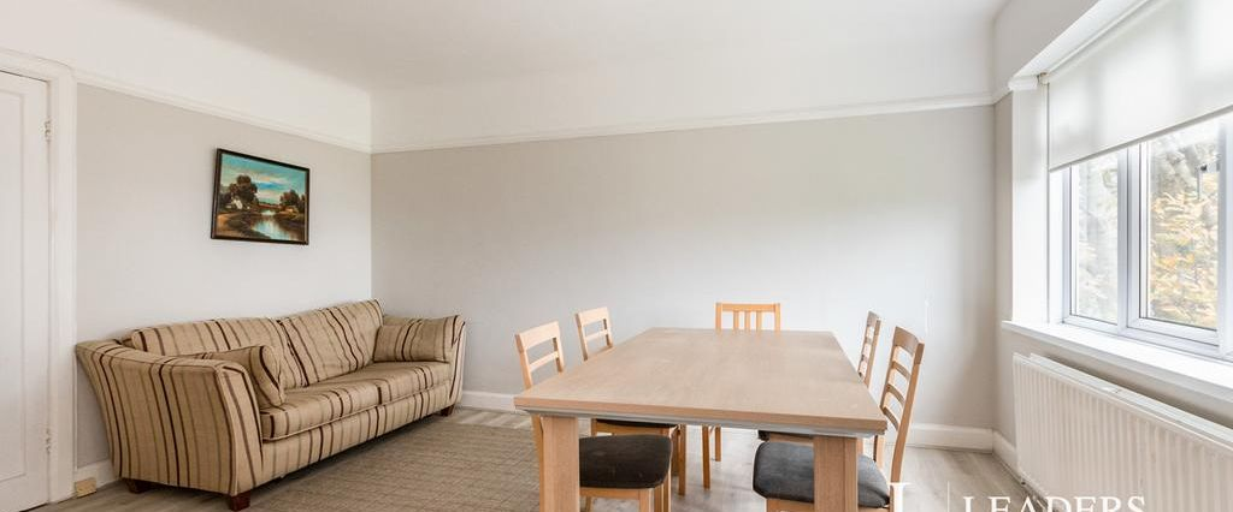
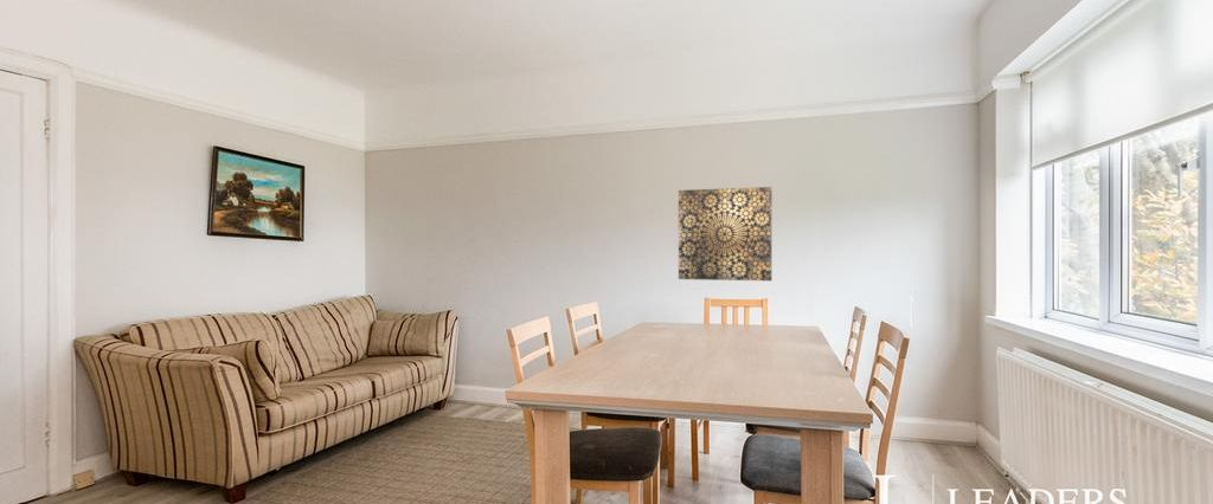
+ wall art [678,186,774,282]
